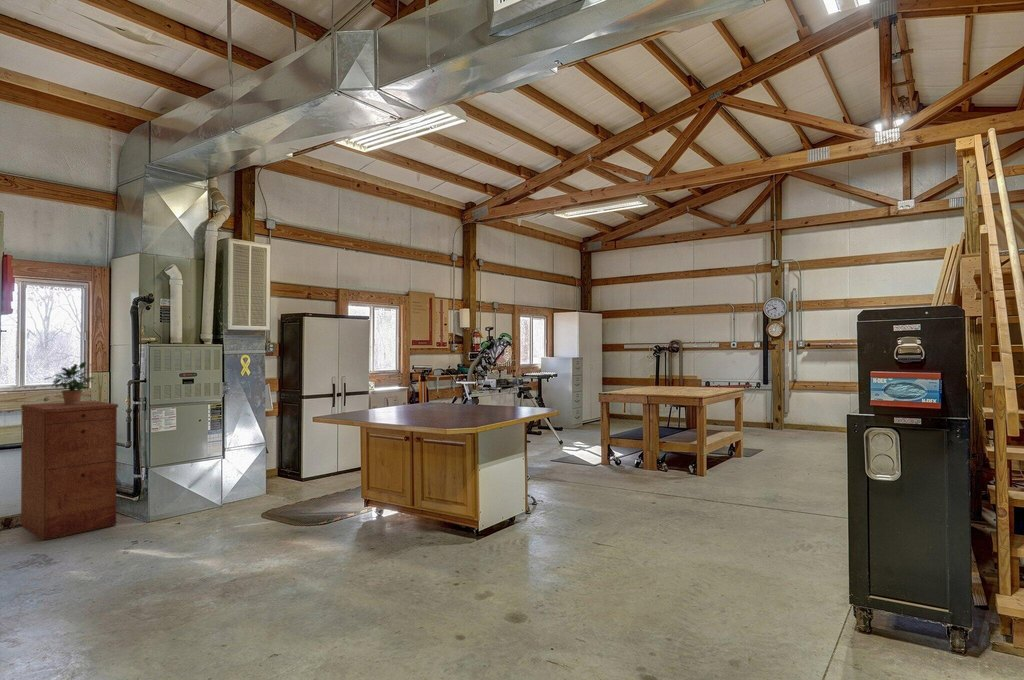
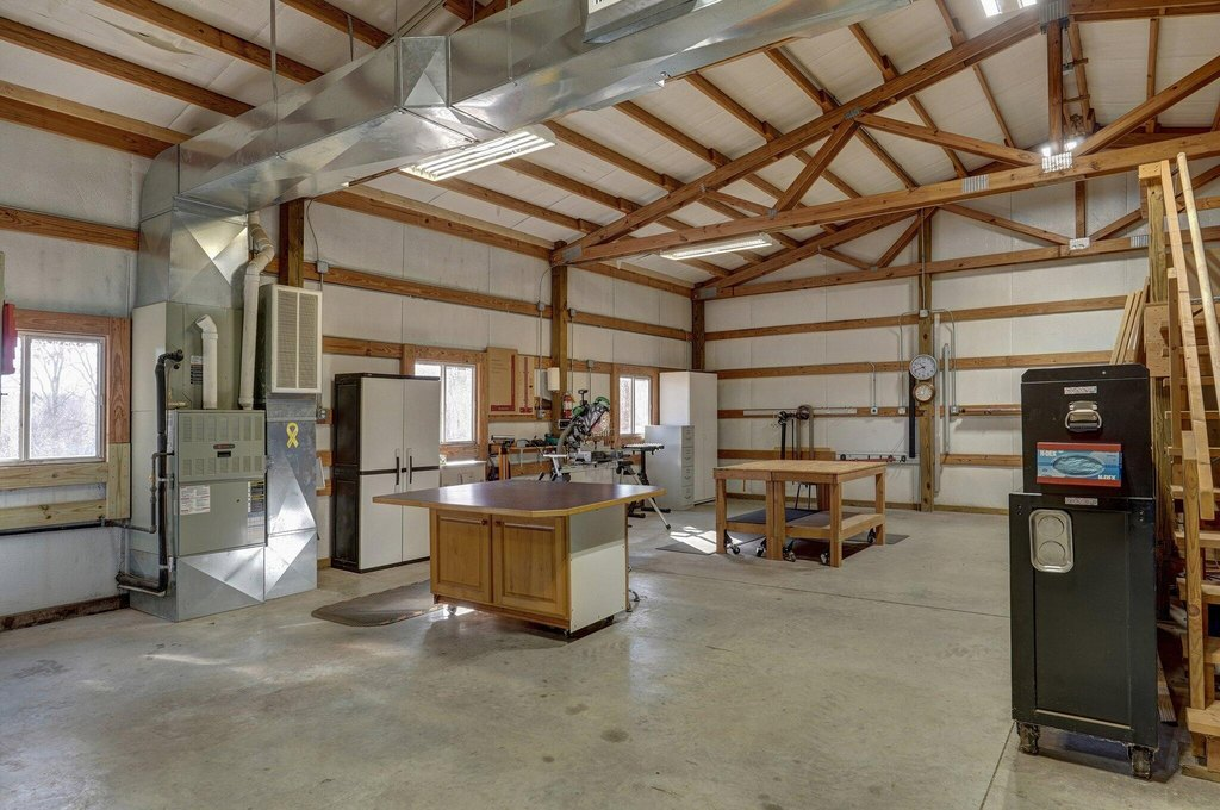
- potted plant [42,361,96,405]
- filing cabinet [20,400,119,541]
